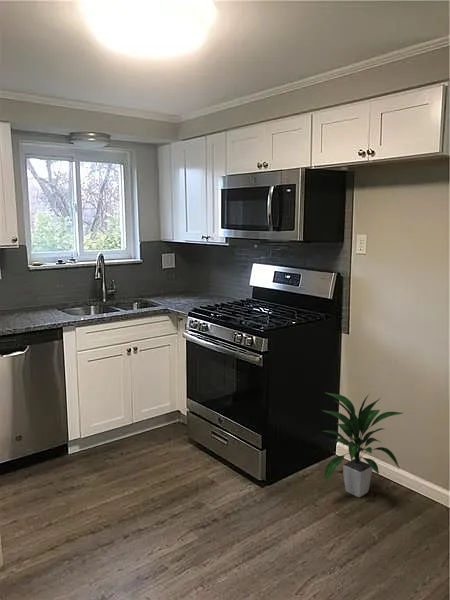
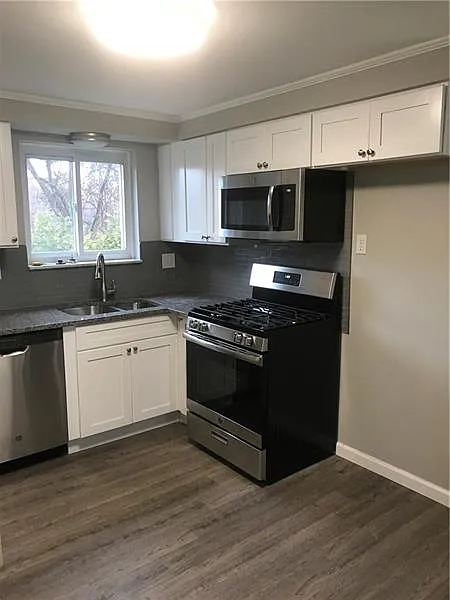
- indoor plant [321,392,403,498]
